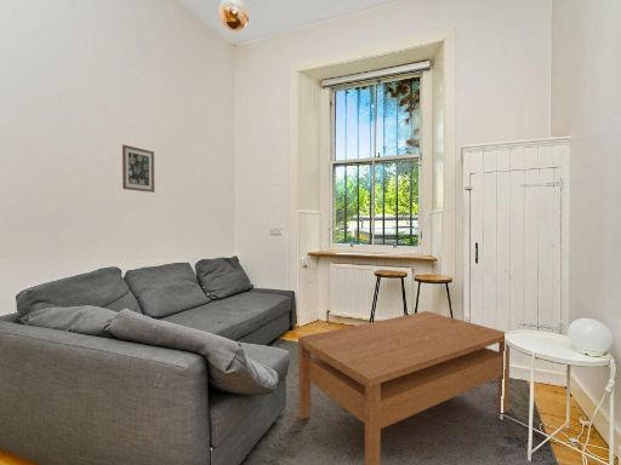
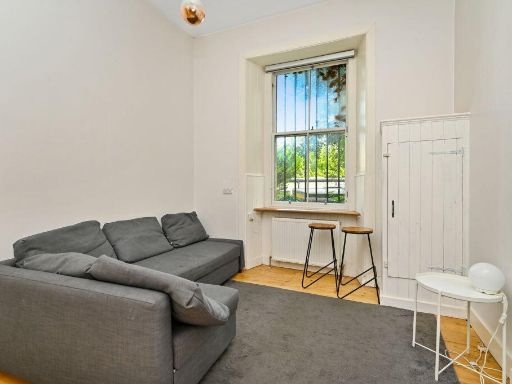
- coffee table [297,310,511,465]
- wall art [121,144,155,194]
